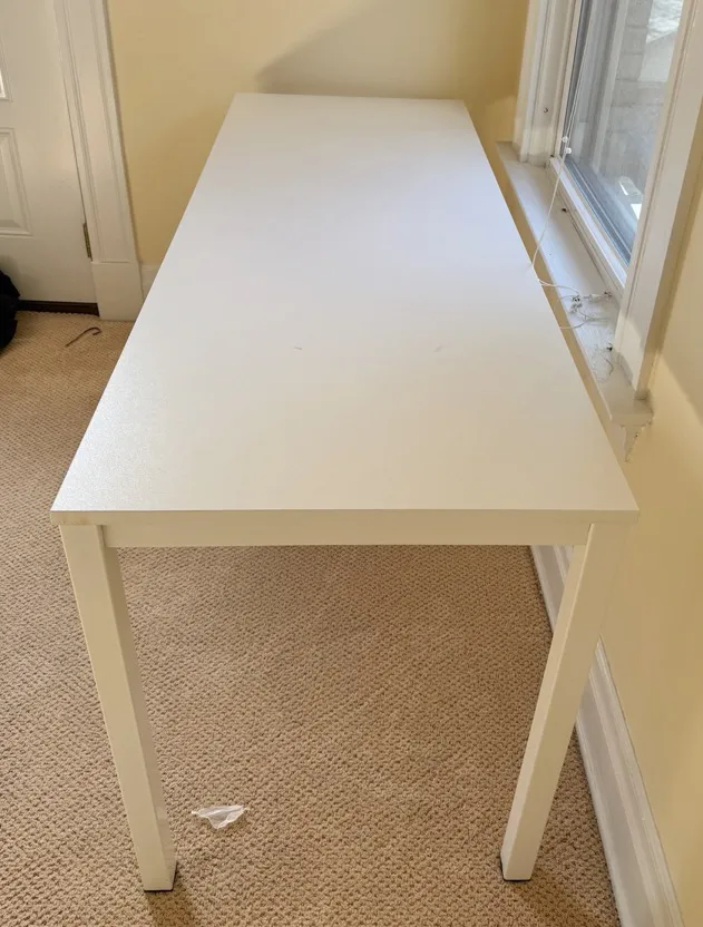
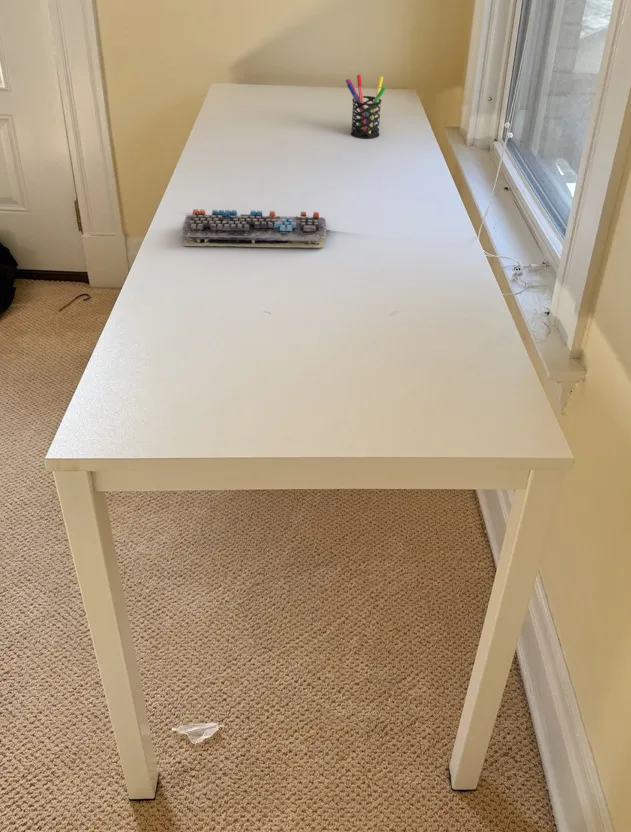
+ computer keyboard [180,208,327,249]
+ pen holder [345,74,387,140]
